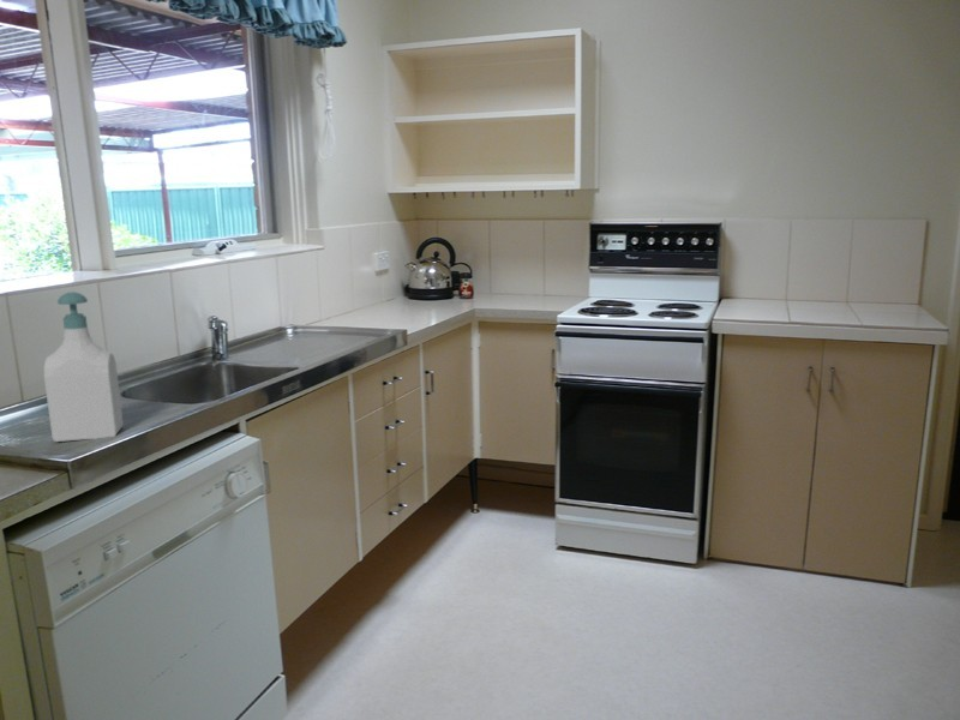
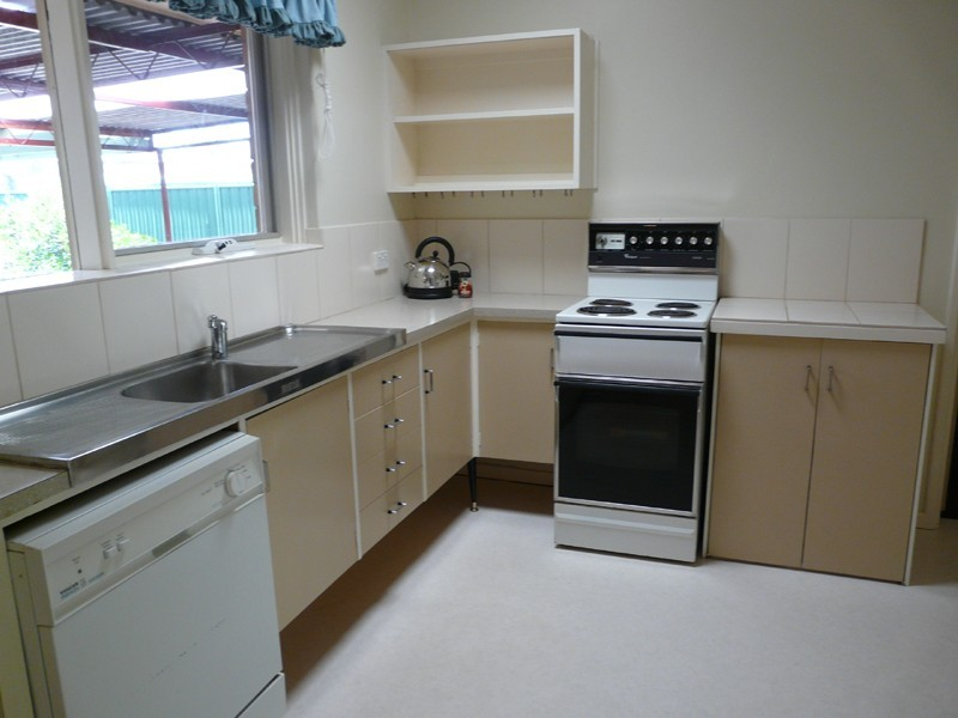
- soap bottle [43,290,125,443]
